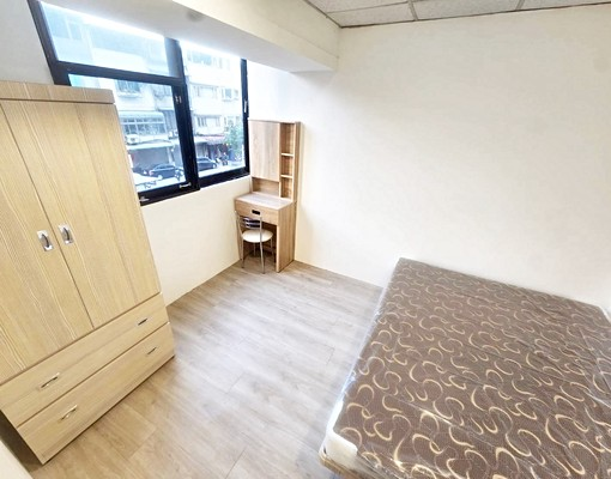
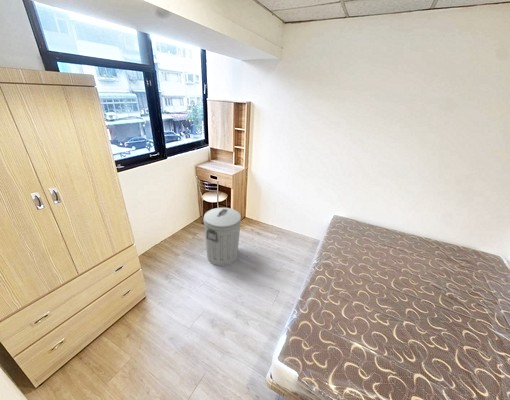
+ trash can [202,207,242,267]
